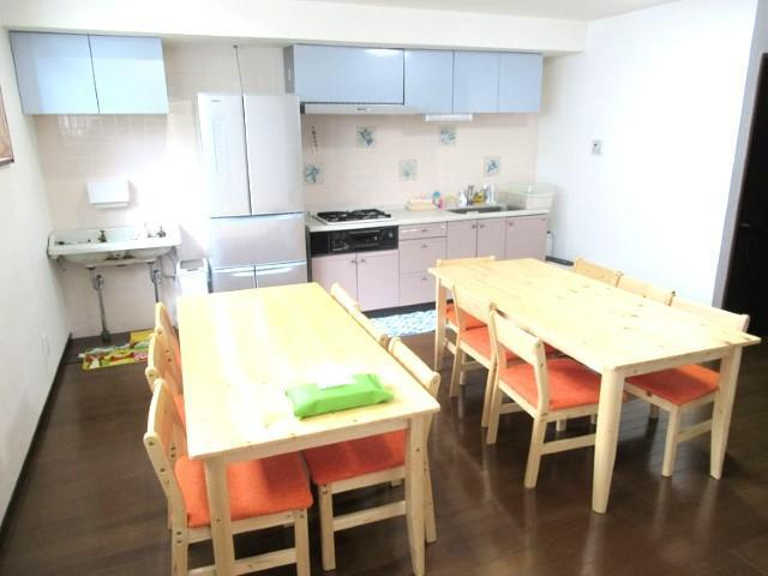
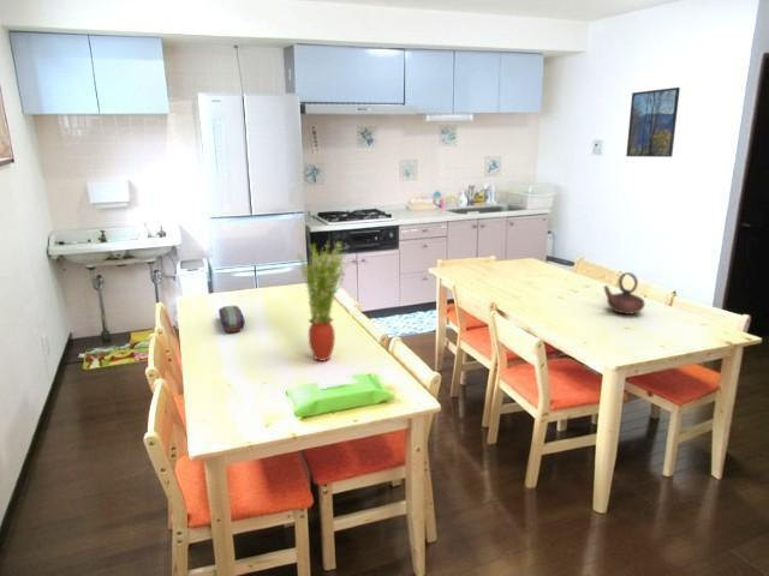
+ pencil case [217,305,246,334]
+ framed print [625,86,681,158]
+ potted plant [296,240,351,362]
+ teapot [603,271,646,316]
